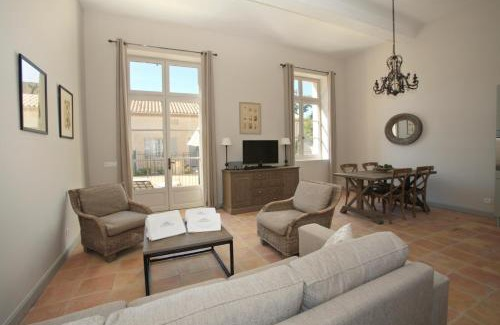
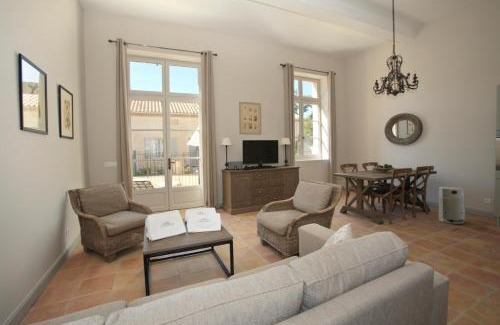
+ air purifier [438,186,466,225]
